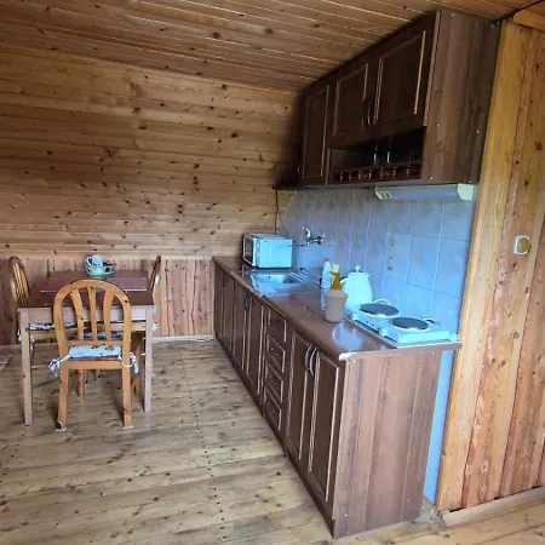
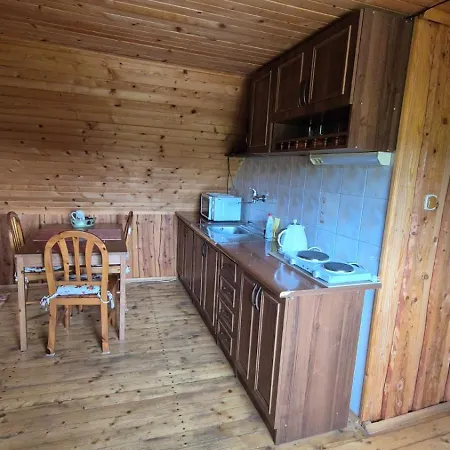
- soap bottle [322,270,350,323]
